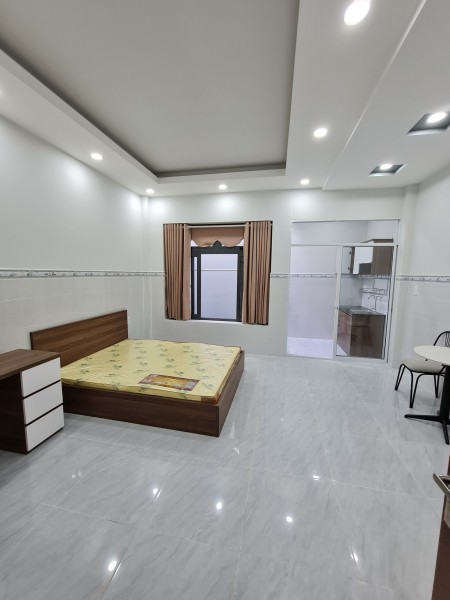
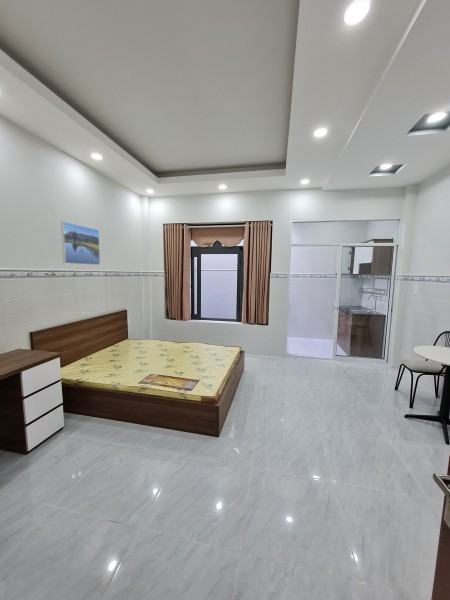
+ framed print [60,220,101,266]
